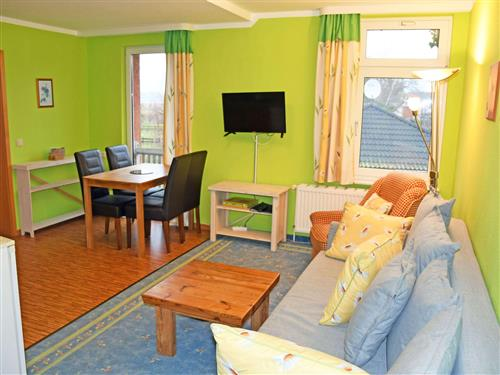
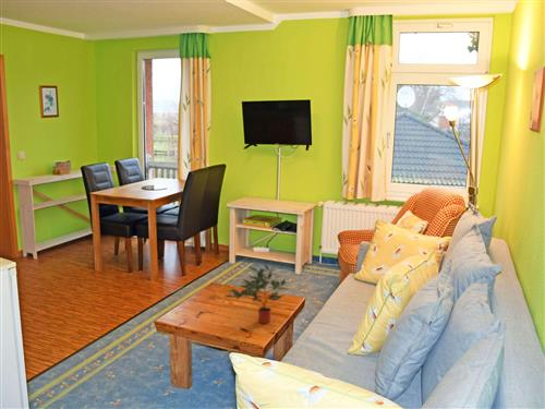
+ potted plant [223,264,292,325]
